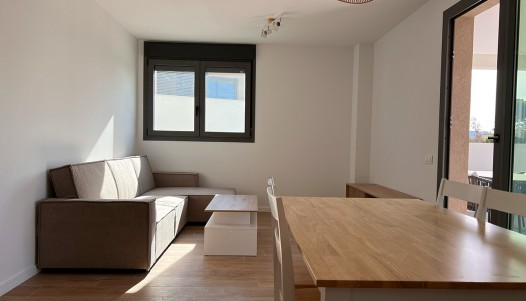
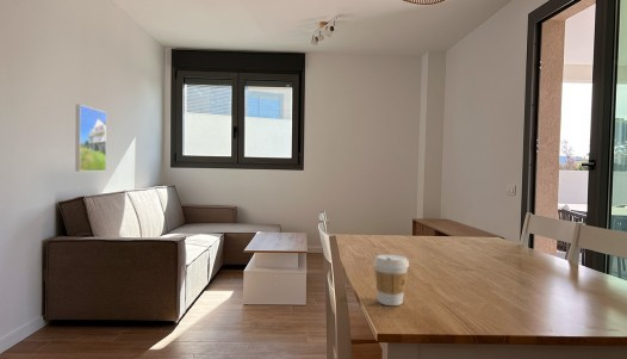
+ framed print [74,104,107,173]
+ coffee cup [373,254,410,307]
